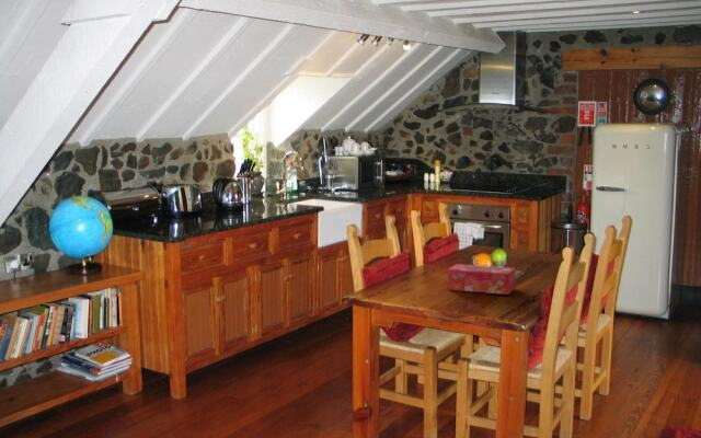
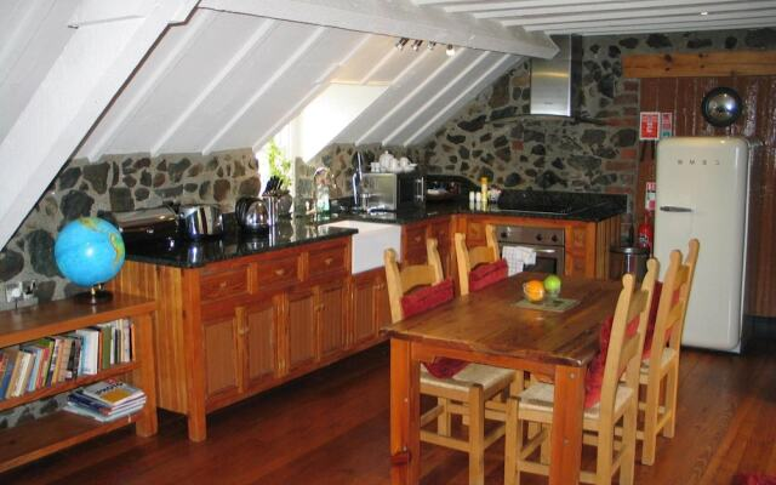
- tissue box [447,263,516,296]
